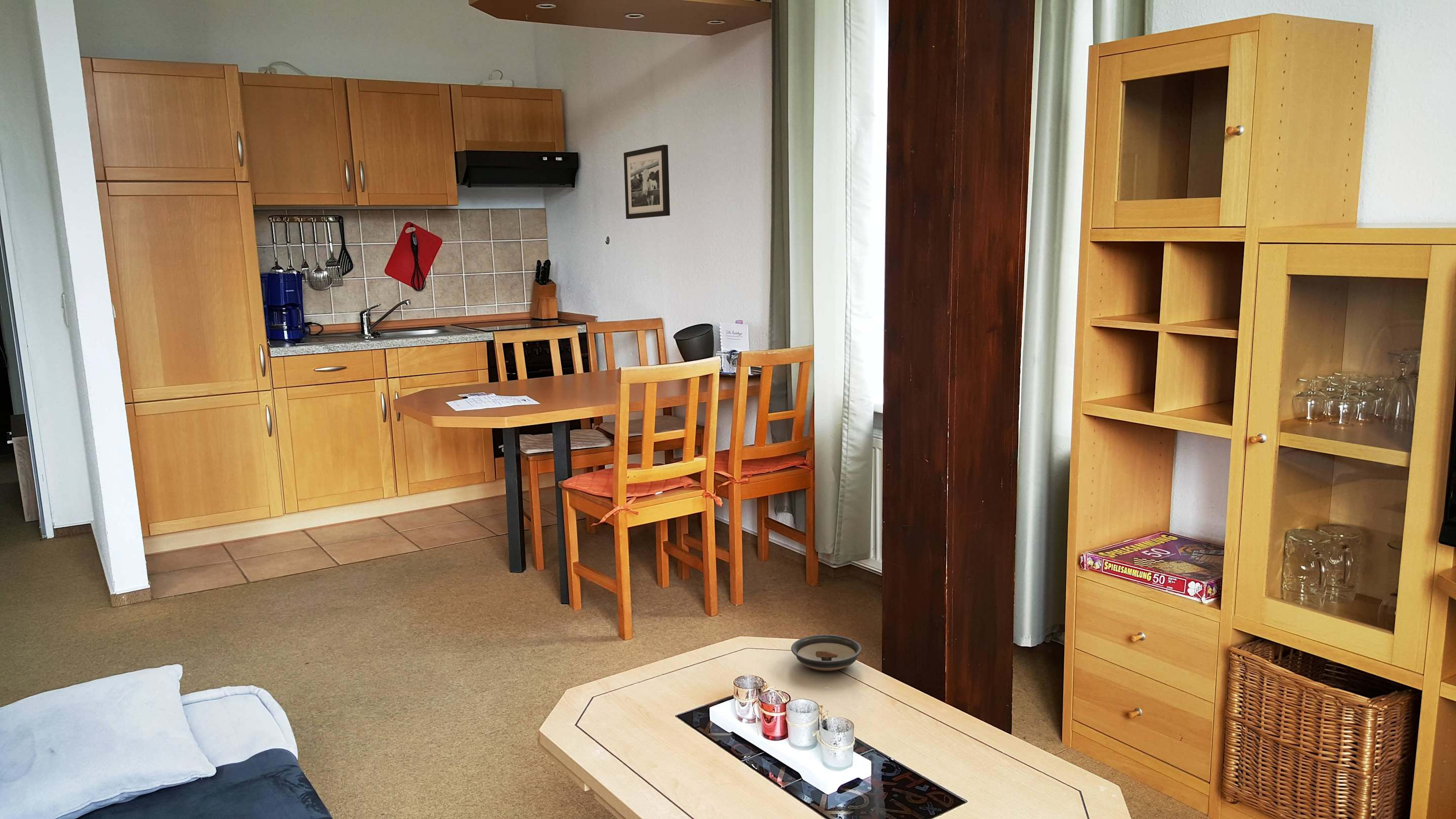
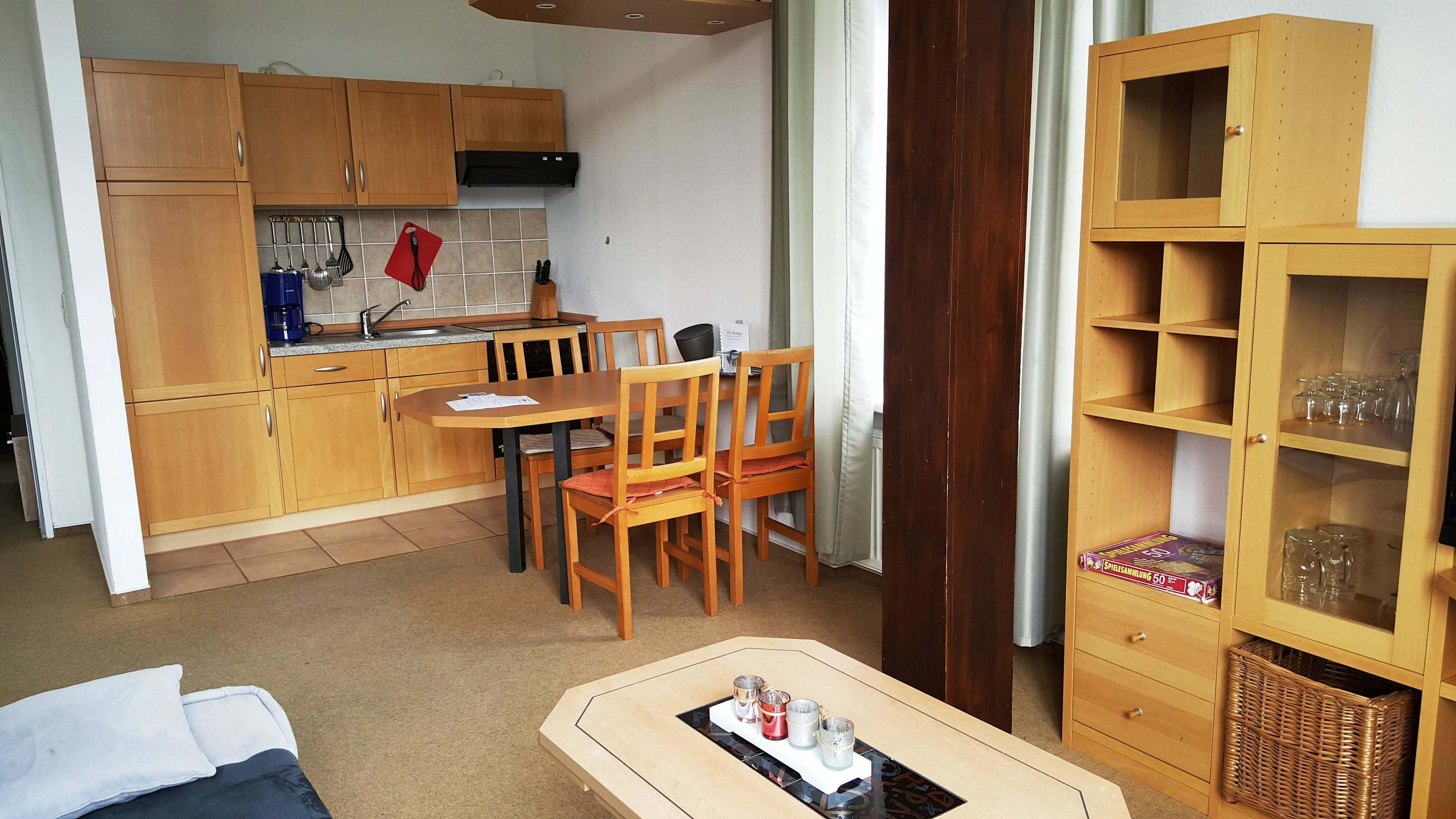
- saucer [791,634,862,671]
- picture frame [623,144,670,219]
